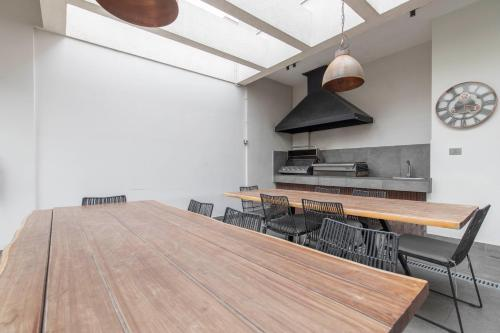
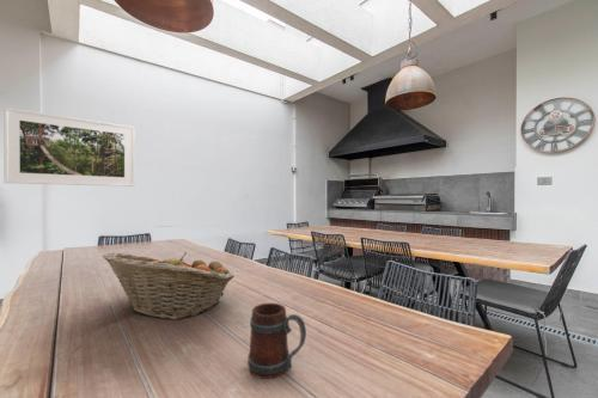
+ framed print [2,106,136,188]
+ mug [246,301,307,380]
+ fruit basket [102,251,236,320]
